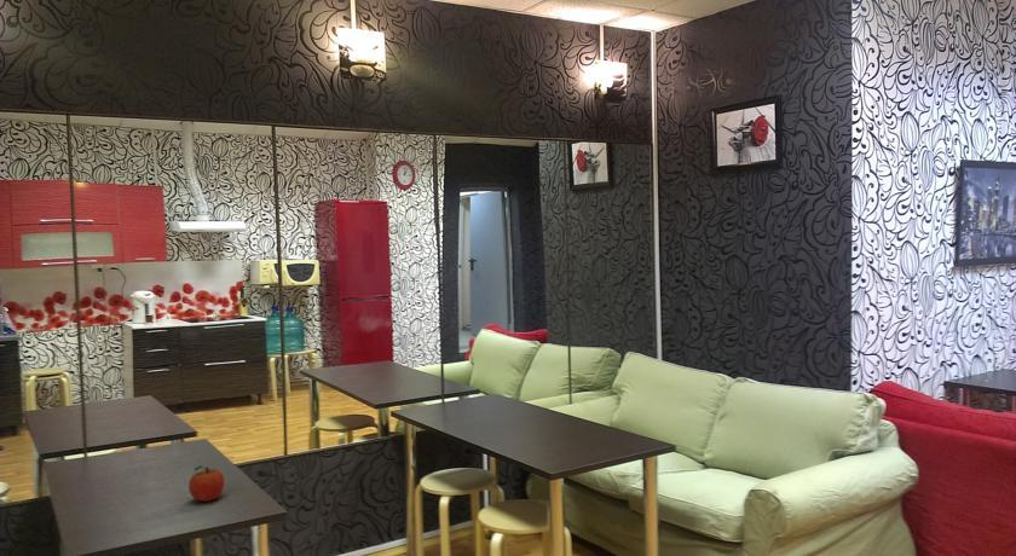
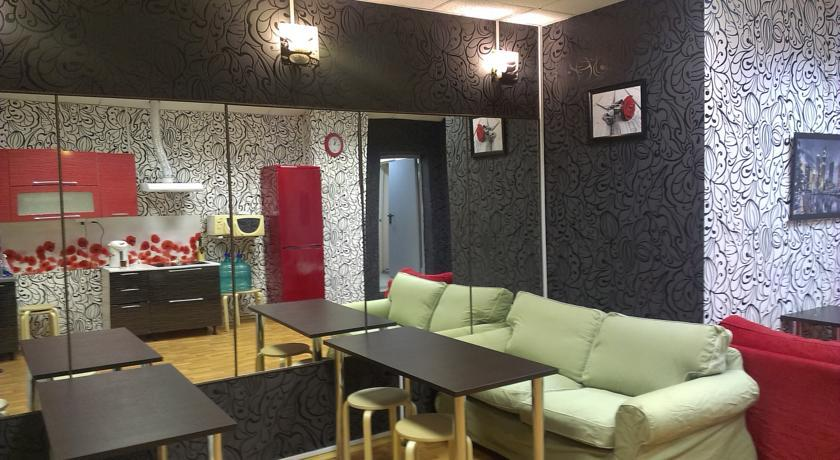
- fruit [187,464,225,503]
